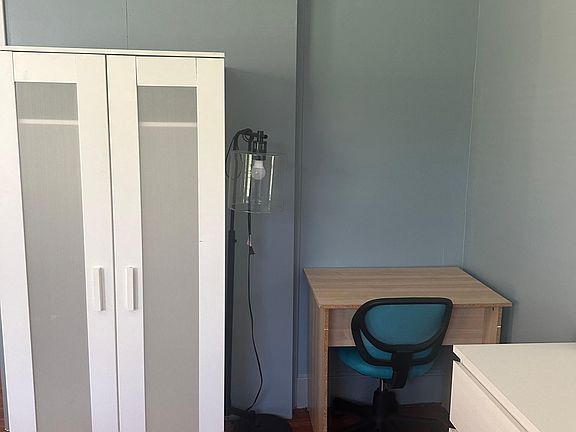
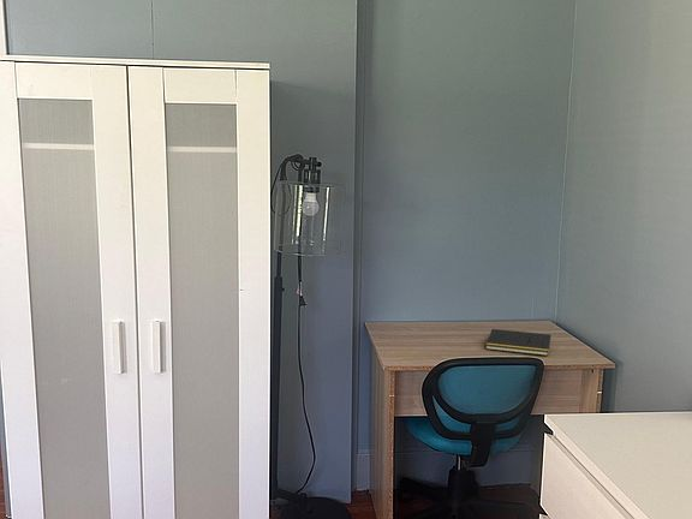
+ notepad [484,328,551,357]
